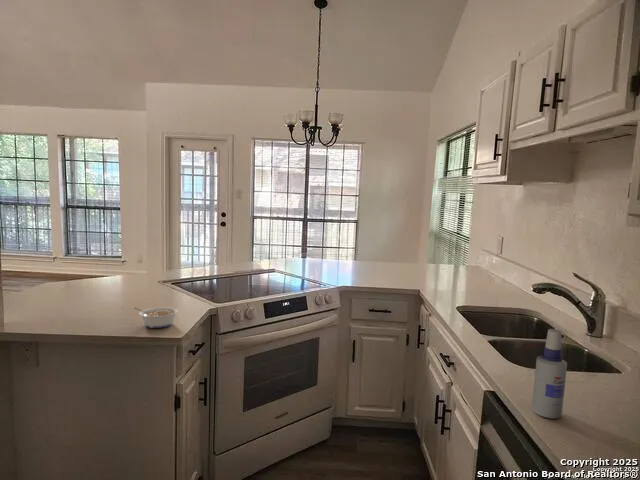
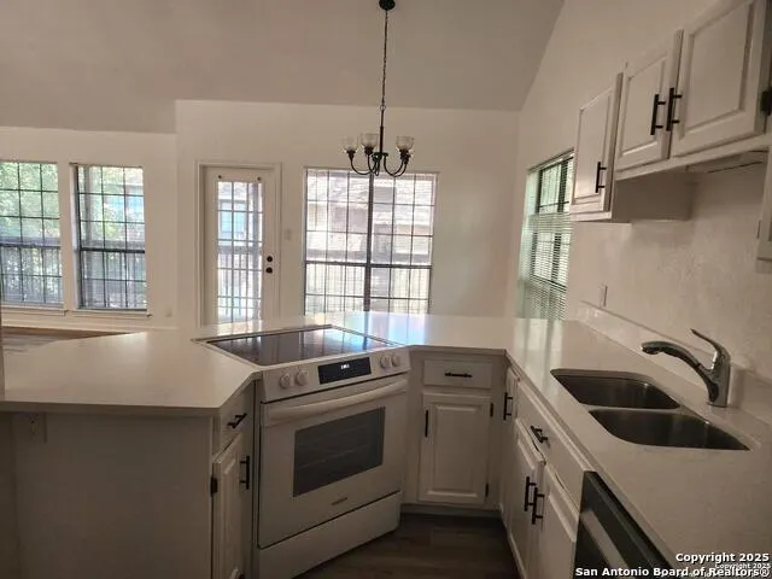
- spray bottle [531,328,568,420]
- legume [133,306,180,329]
